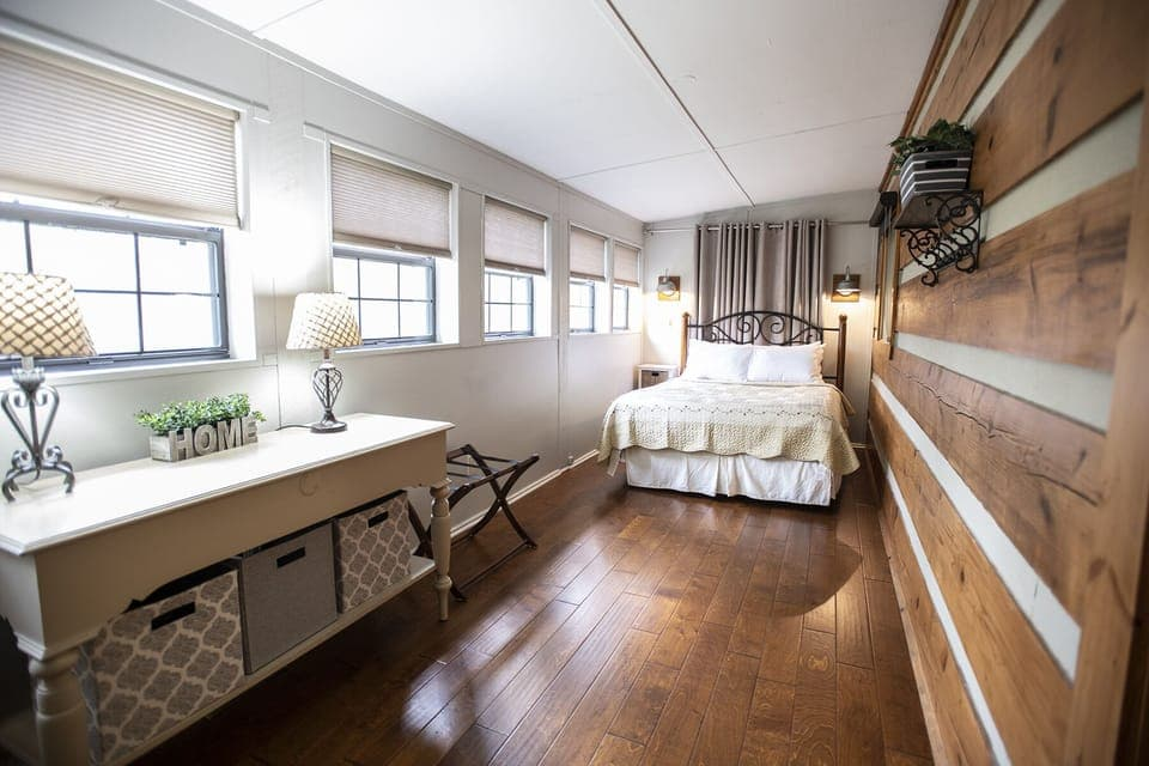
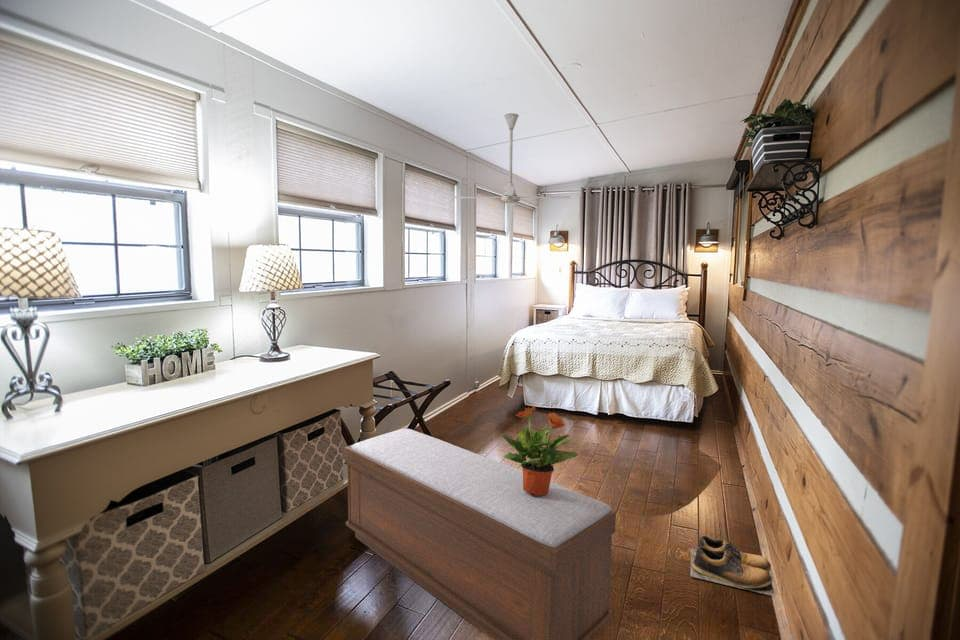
+ shoes [689,535,776,597]
+ ceiling fan [450,112,571,207]
+ potted plant [501,405,579,496]
+ bench [344,428,617,640]
